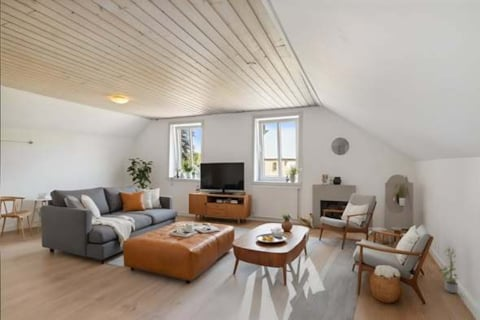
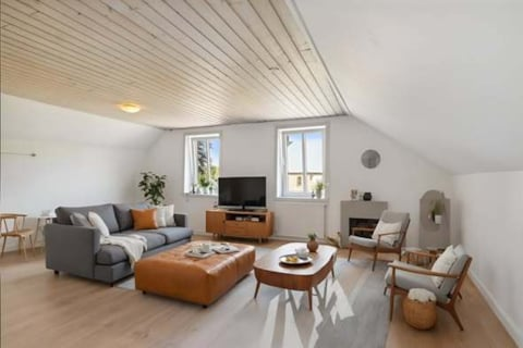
- potted plant [438,247,459,294]
